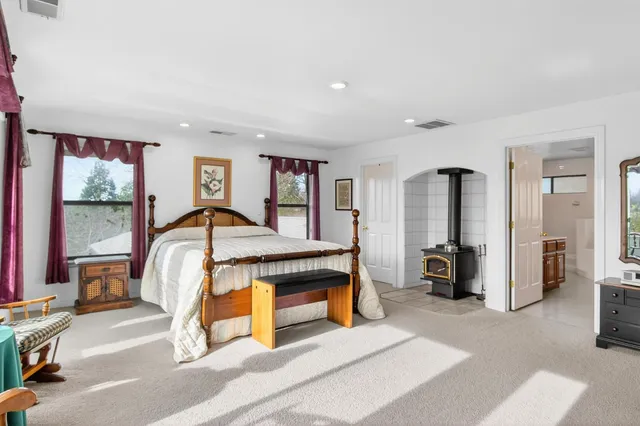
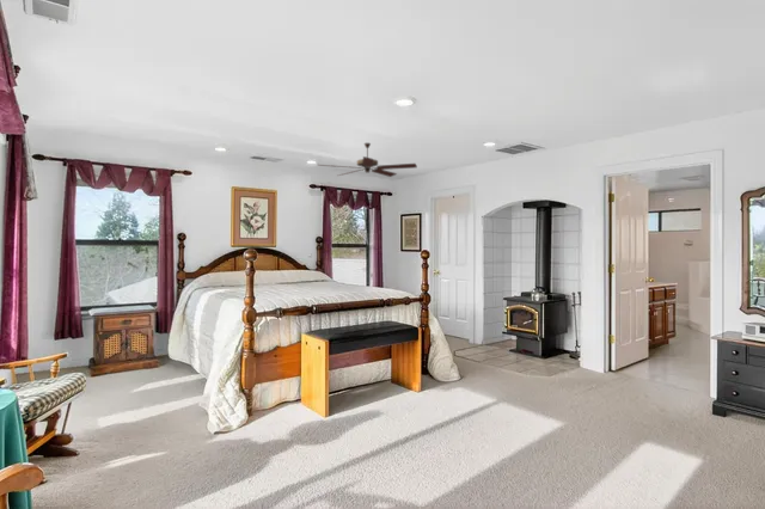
+ ceiling fan [318,142,418,178]
